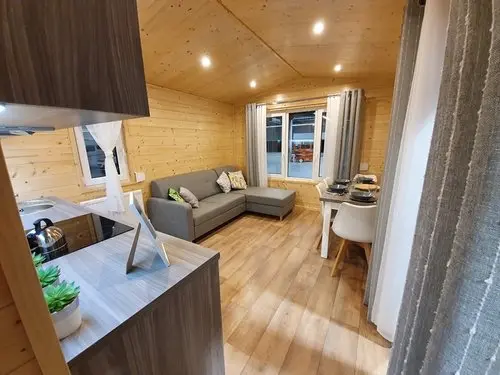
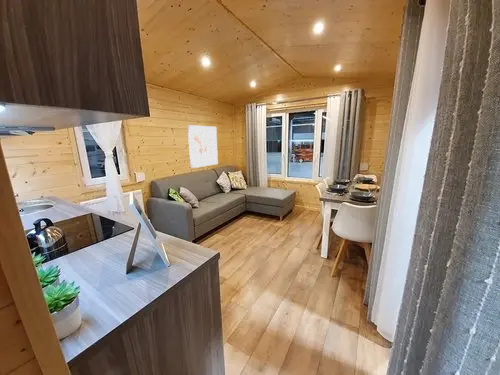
+ wall art [186,124,219,169]
